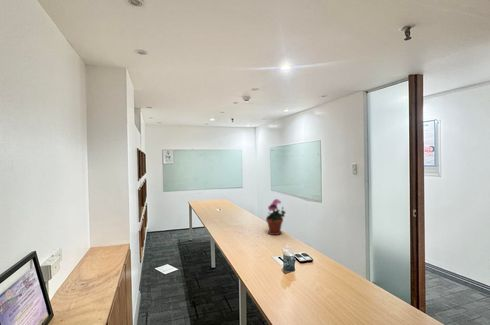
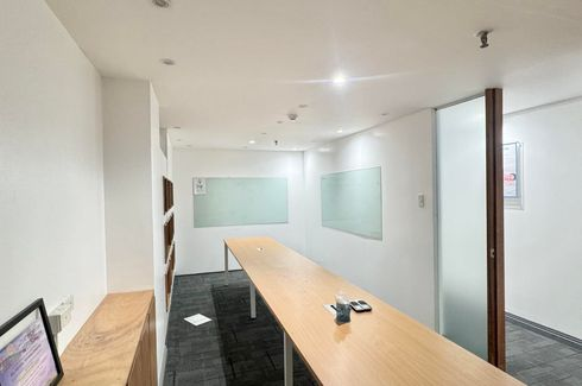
- potted plant [265,198,287,236]
